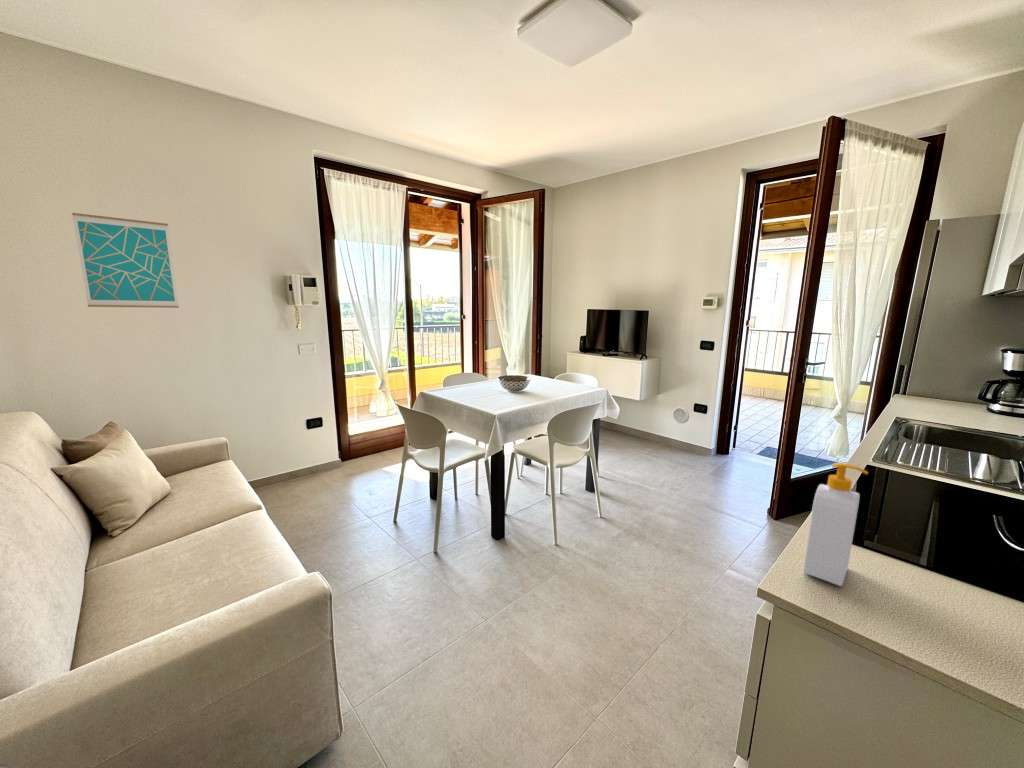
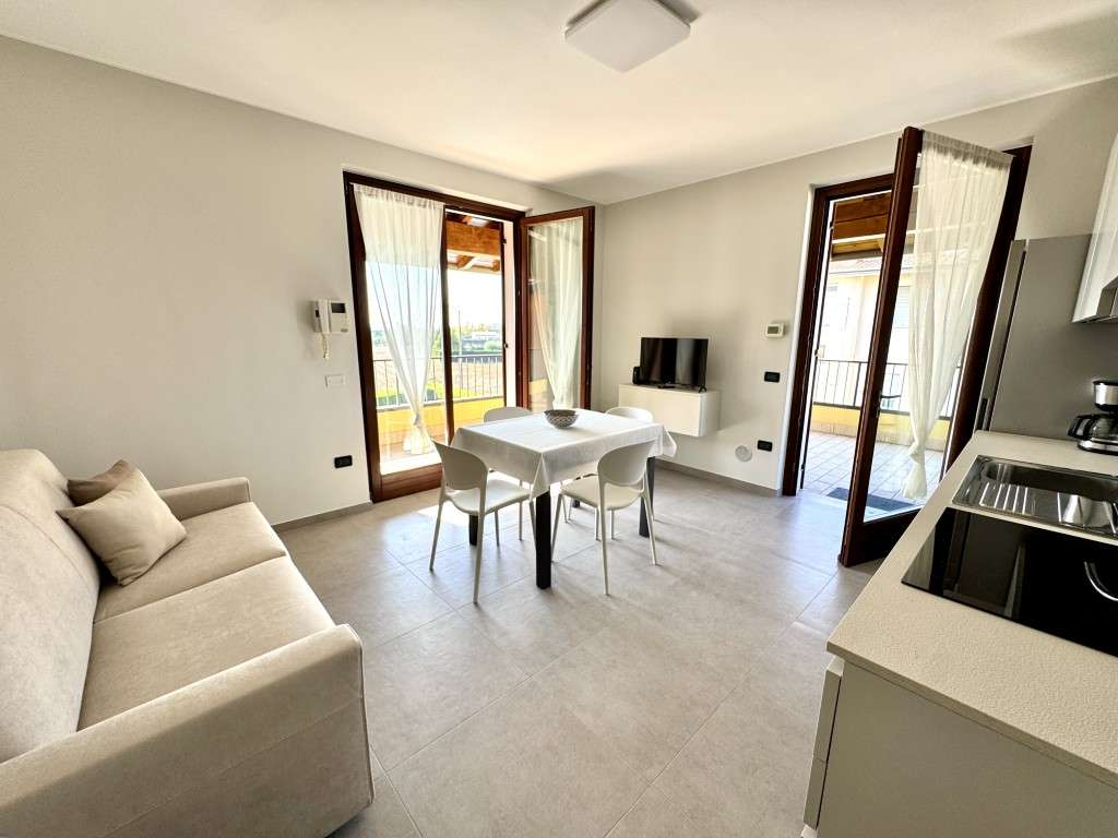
- soap bottle [802,462,869,587]
- wall art [71,212,180,309]
